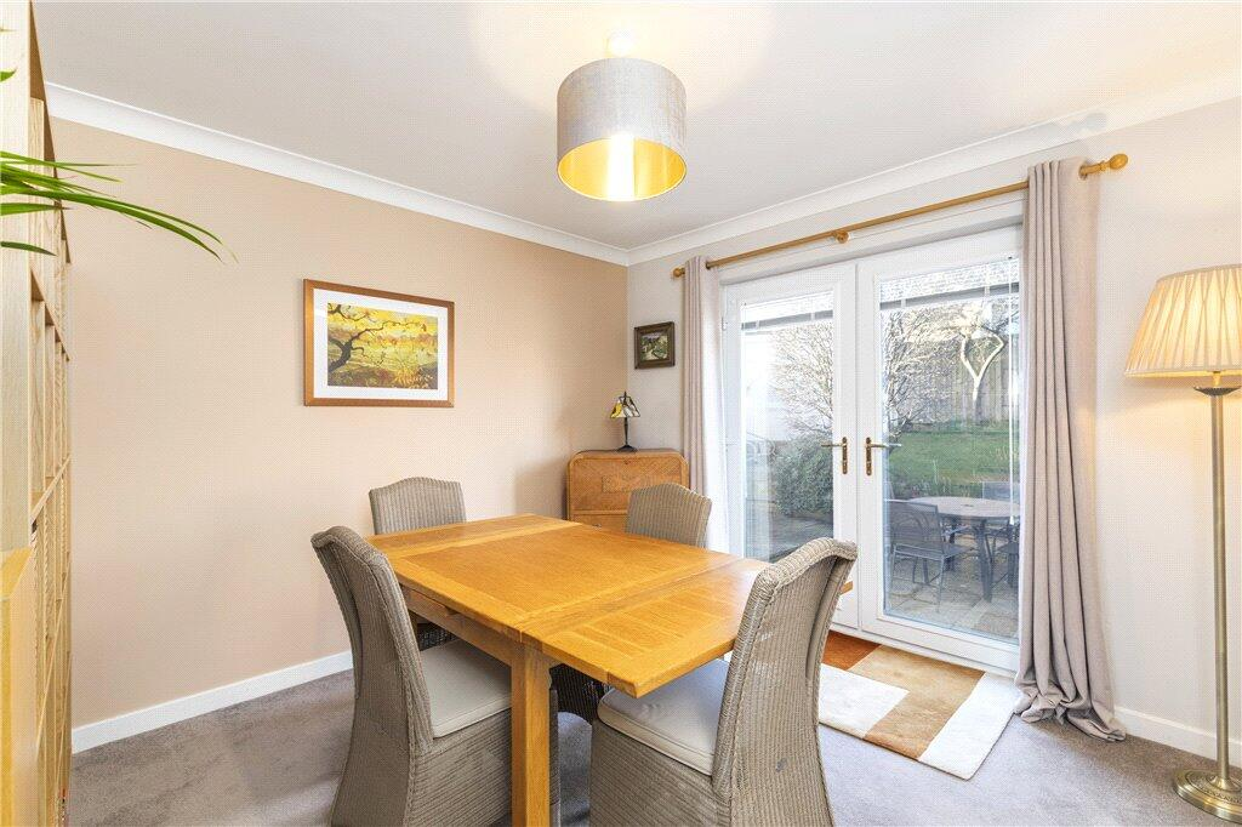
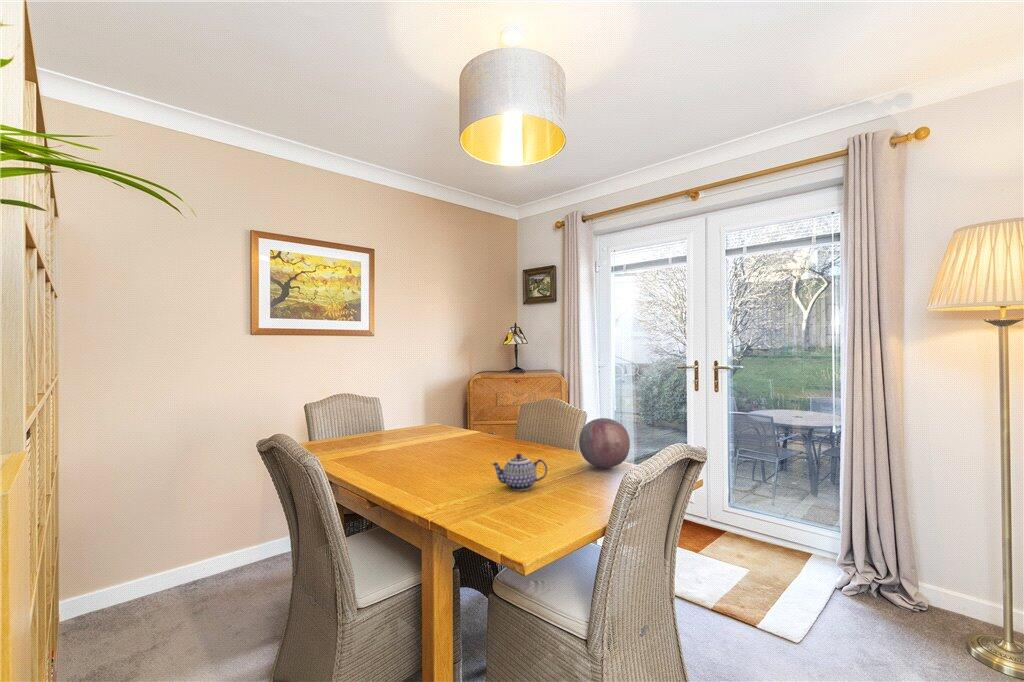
+ decorative ball [578,417,631,469]
+ teapot [490,453,548,491]
